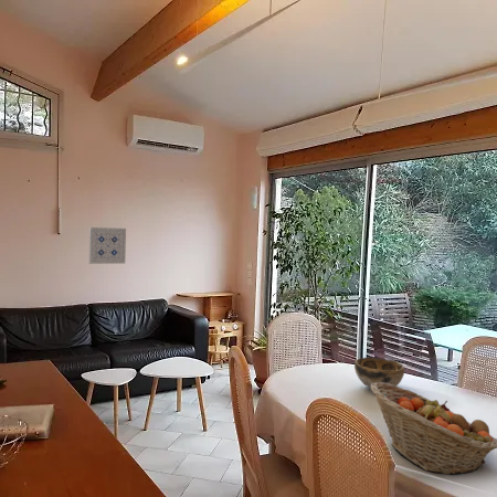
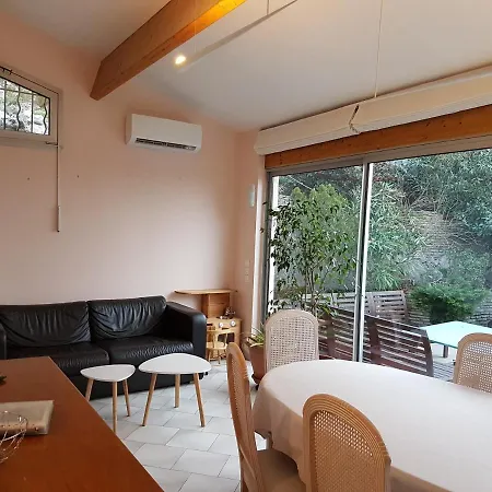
- fruit basket [370,382,497,476]
- decorative bowl [353,357,405,390]
- wall art [88,226,127,265]
